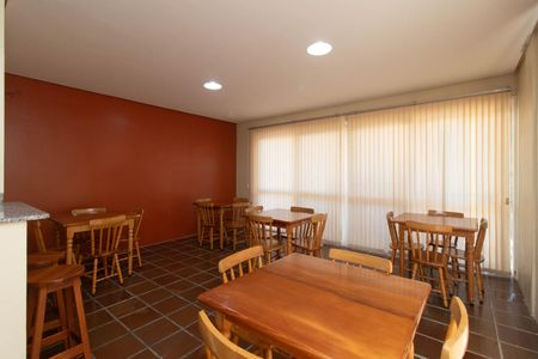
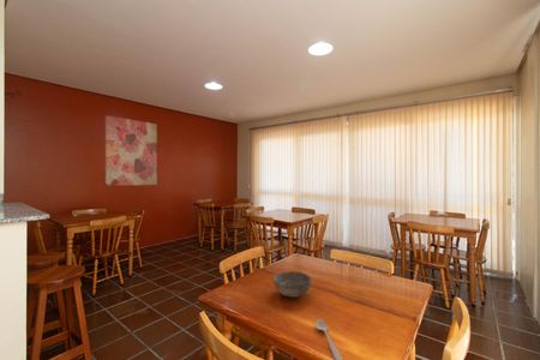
+ wall art [104,114,158,187]
+ spoon [314,318,343,360]
+ bowl [272,270,313,299]
